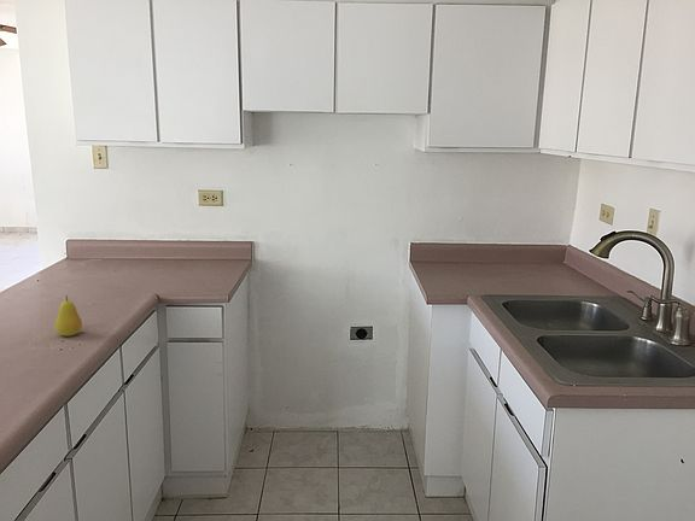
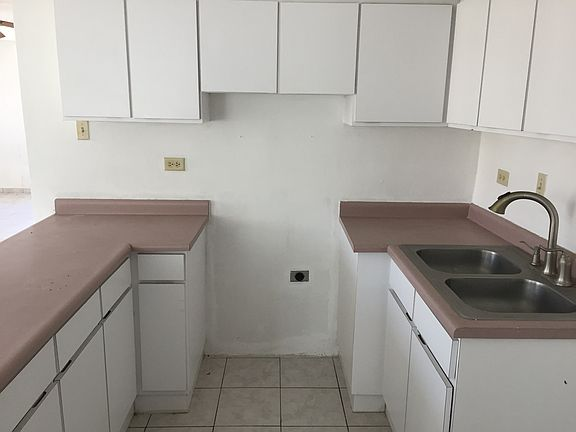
- fruit [54,294,83,338]
